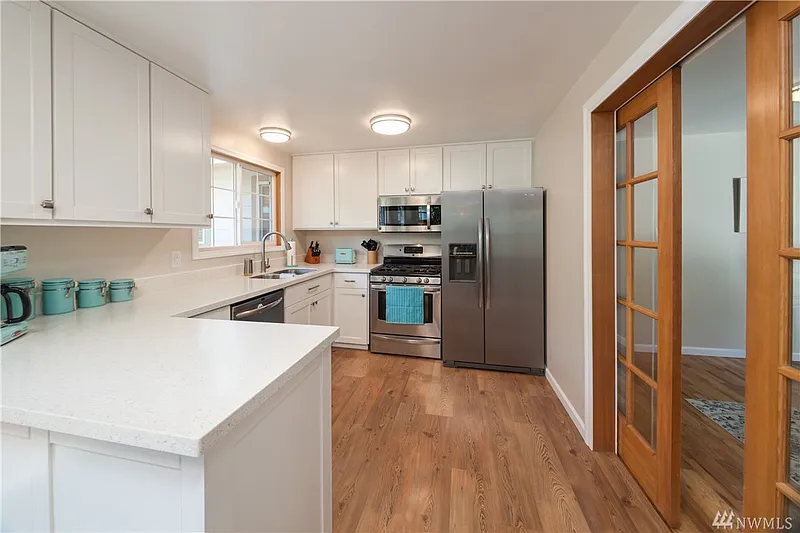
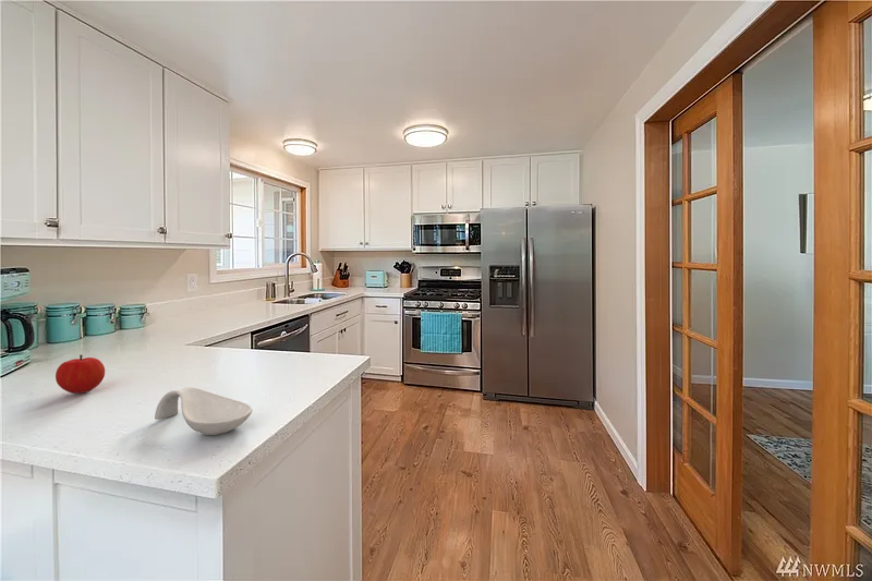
+ fruit [55,354,106,395]
+ spoon rest [154,386,253,436]
